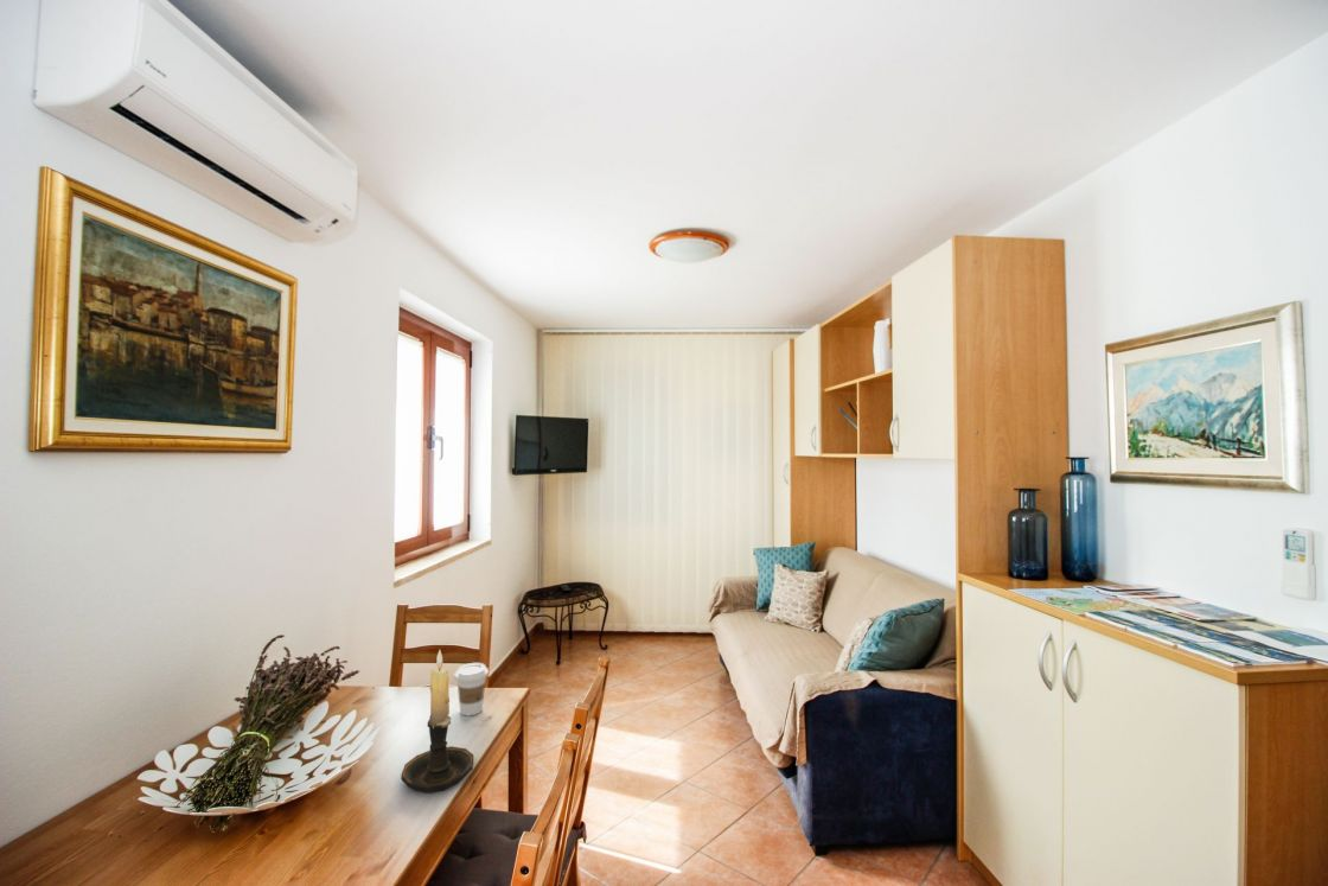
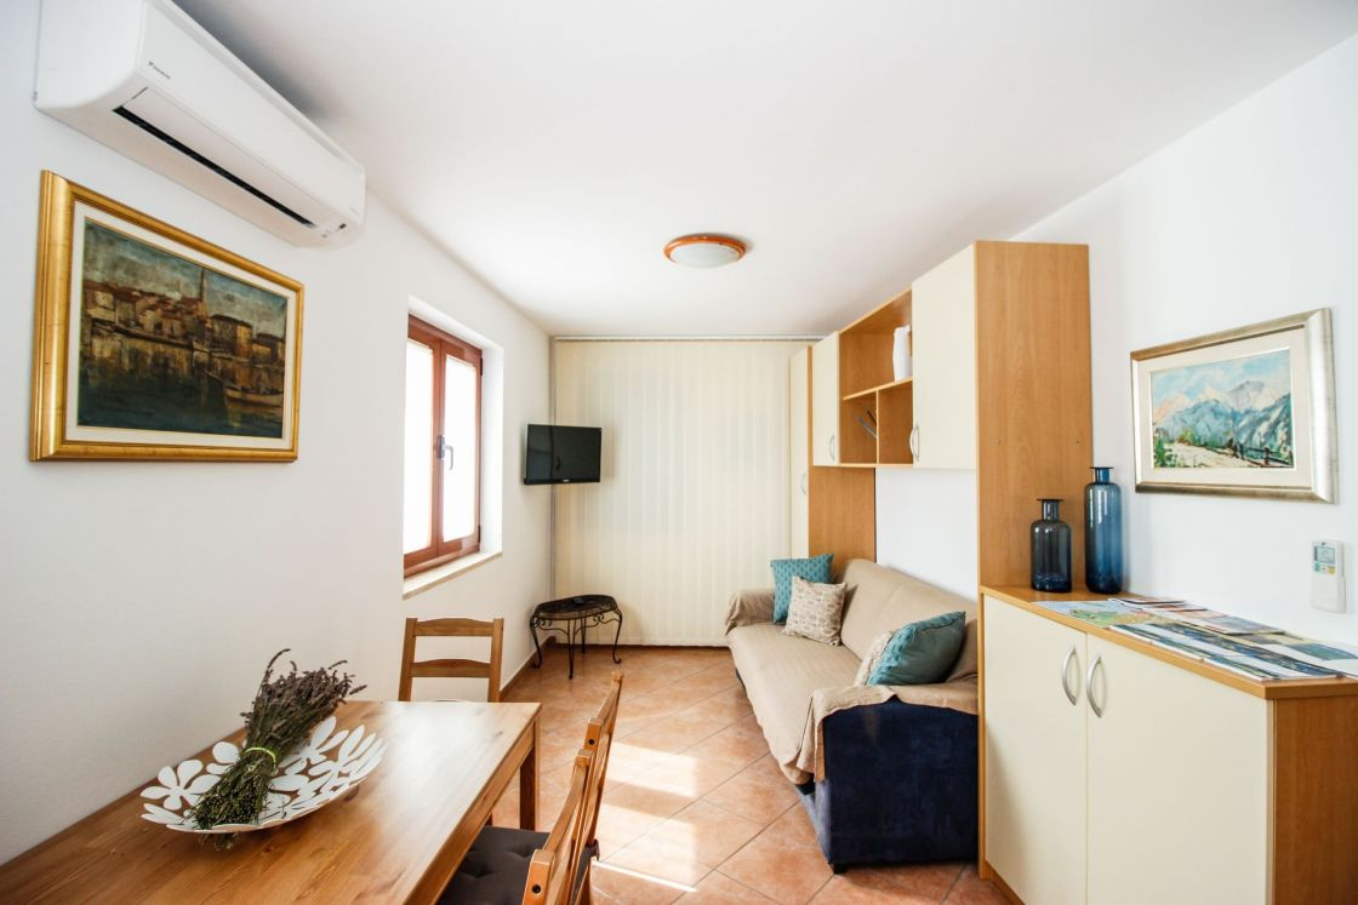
- coffee cup [454,662,490,718]
- candle holder [401,649,475,793]
